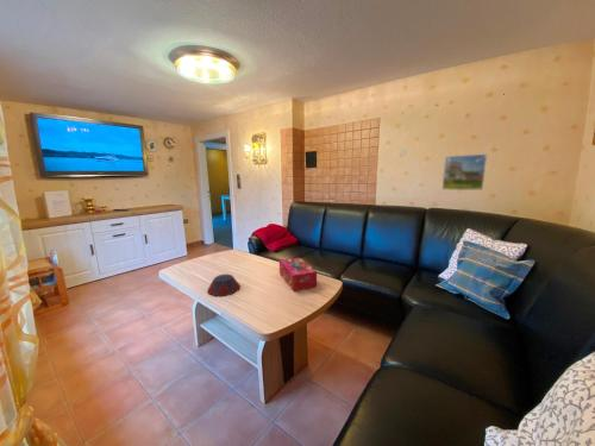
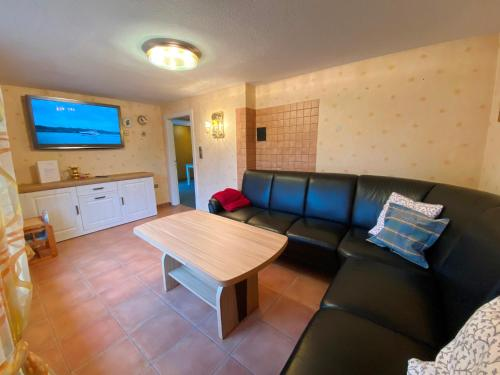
- bowl [206,274,242,297]
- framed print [440,152,488,191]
- tissue box [278,257,318,293]
